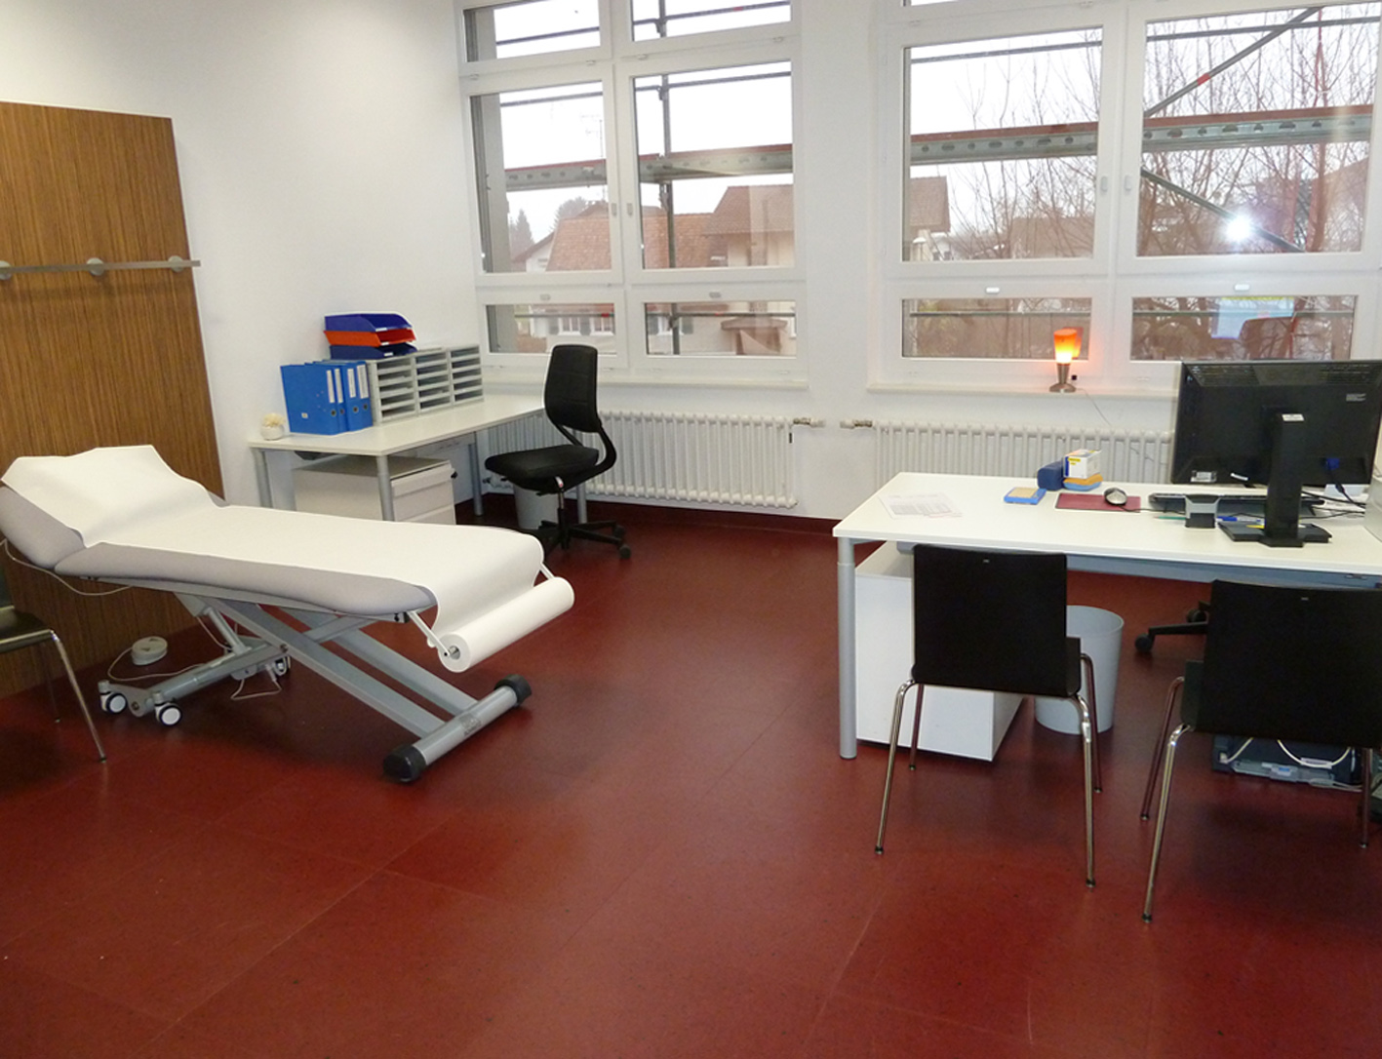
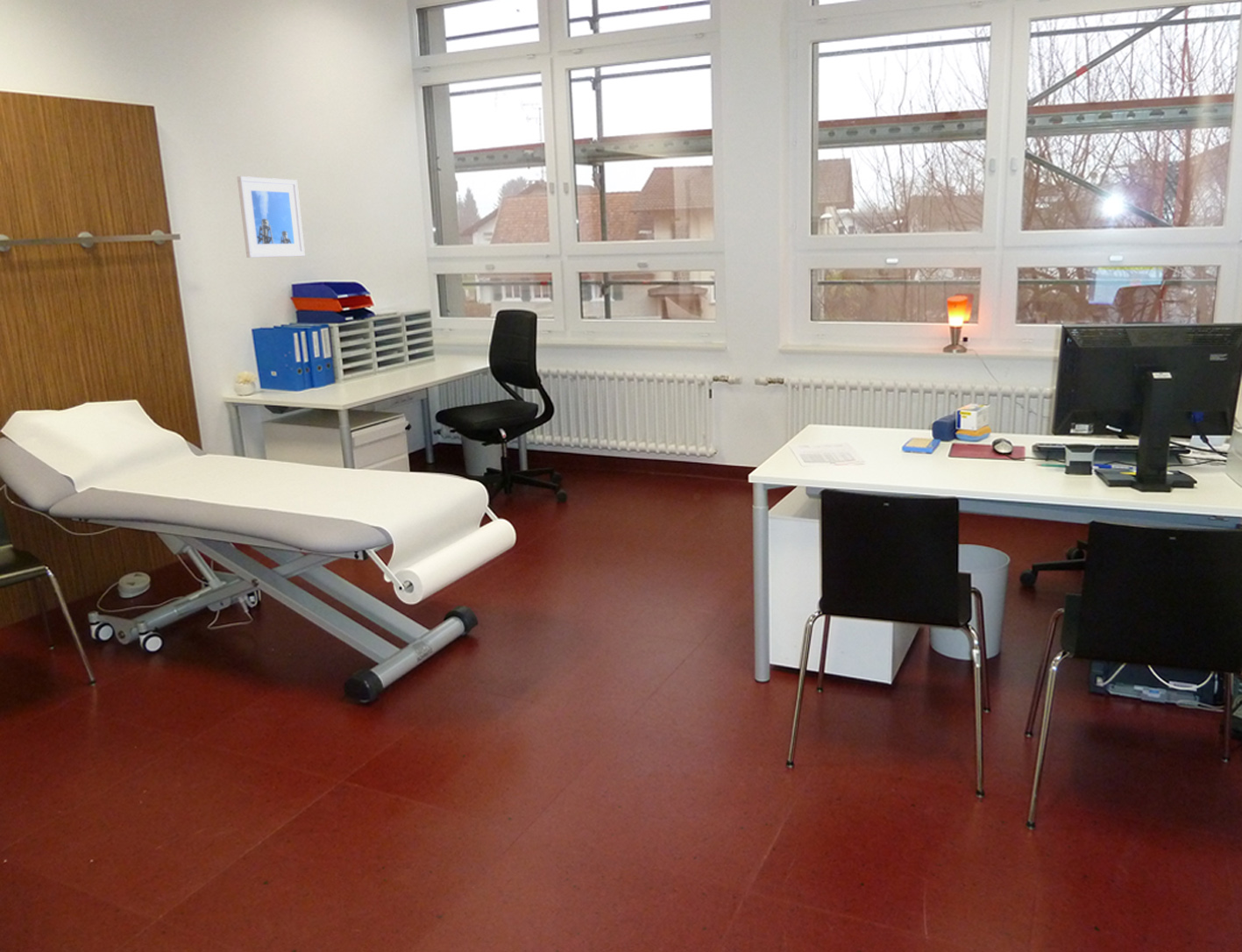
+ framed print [237,175,306,259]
